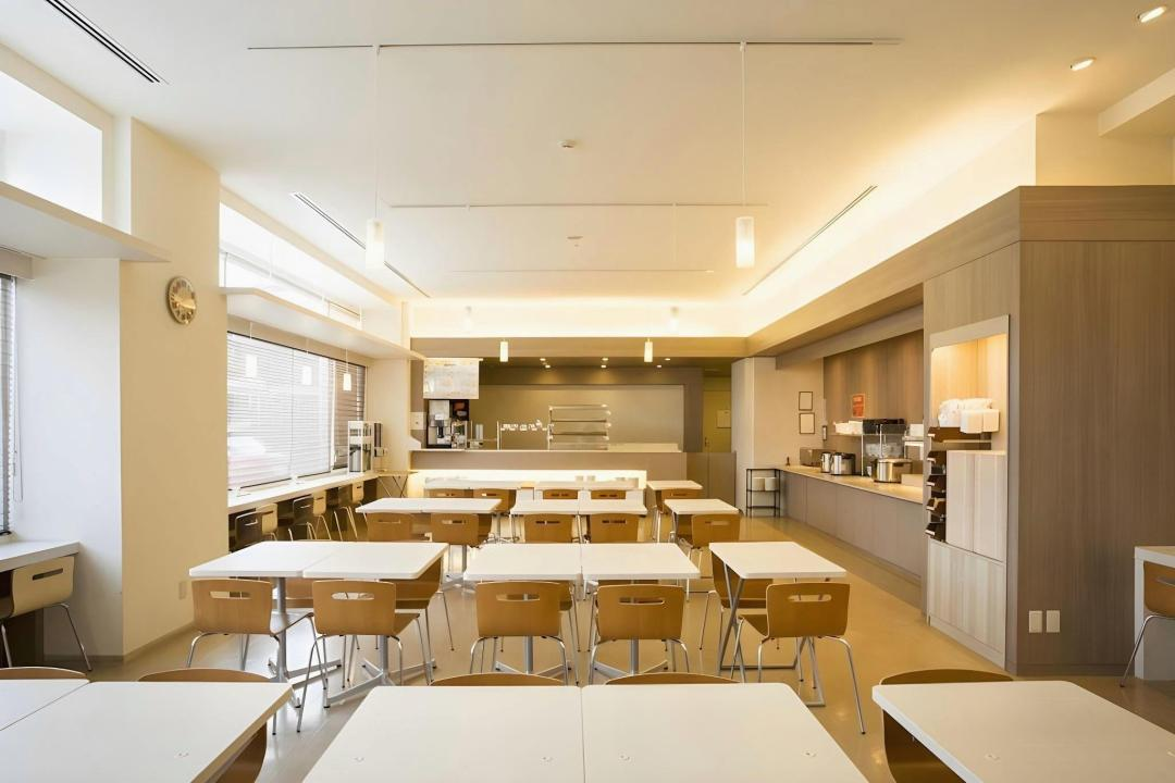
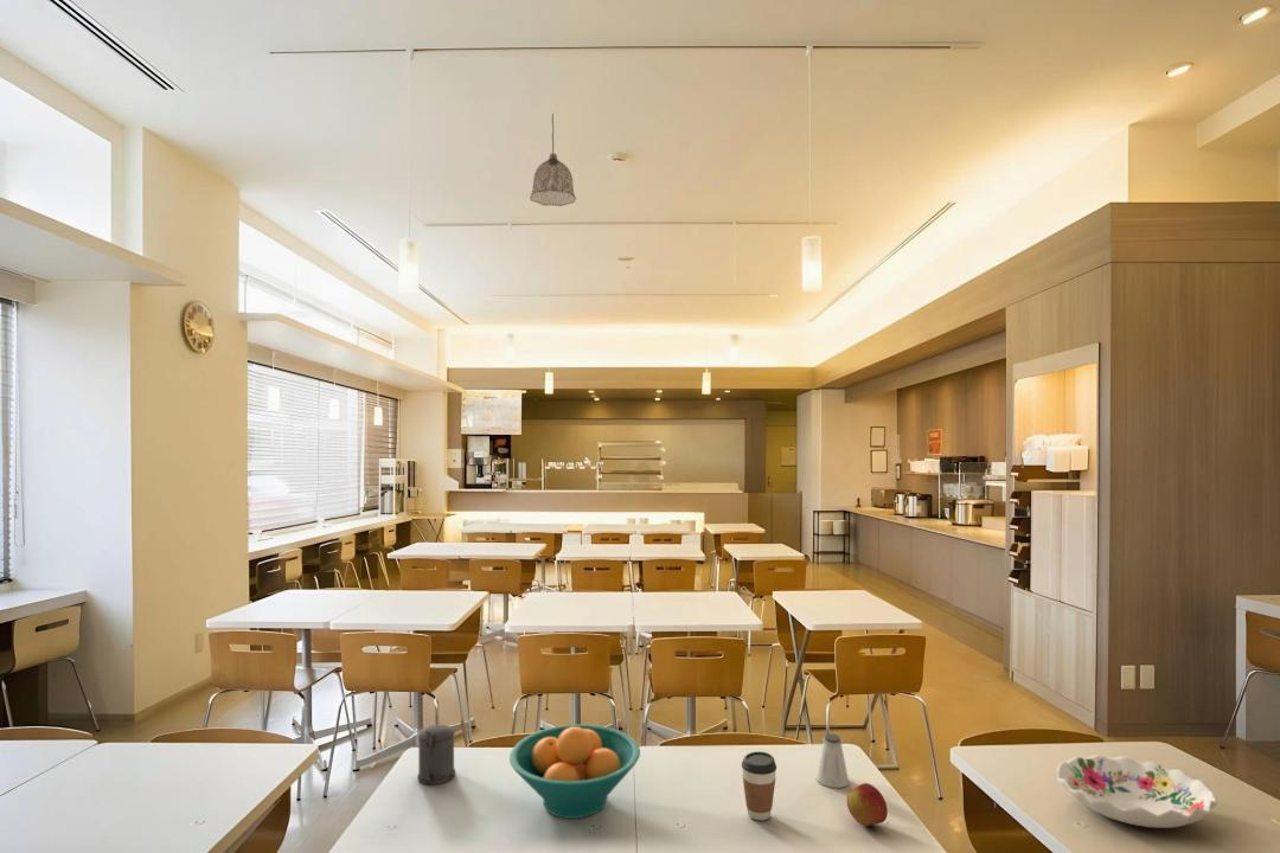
+ saltshaker [815,732,850,789]
+ decorative bowl [1056,753,1218,829]
+ fruit bowl [508,724,641,820]
+ beer stein [416,724,456,785]
+ coffee cup [741,751,777,821]
+ pendant lamp [529,113,577,207]
+ apple [846,782,889,827]
